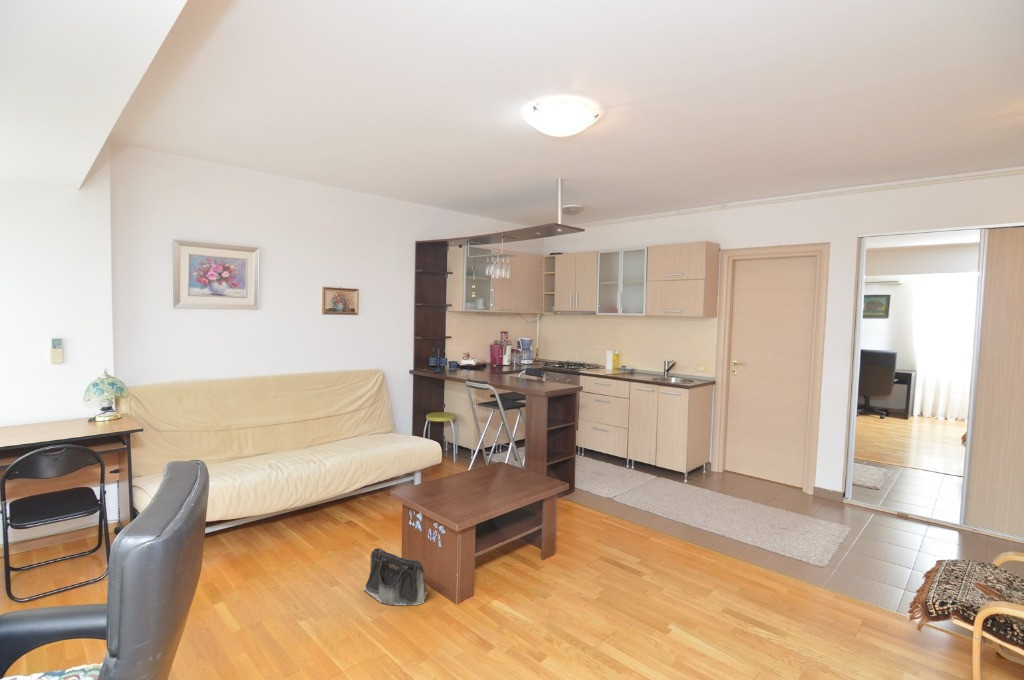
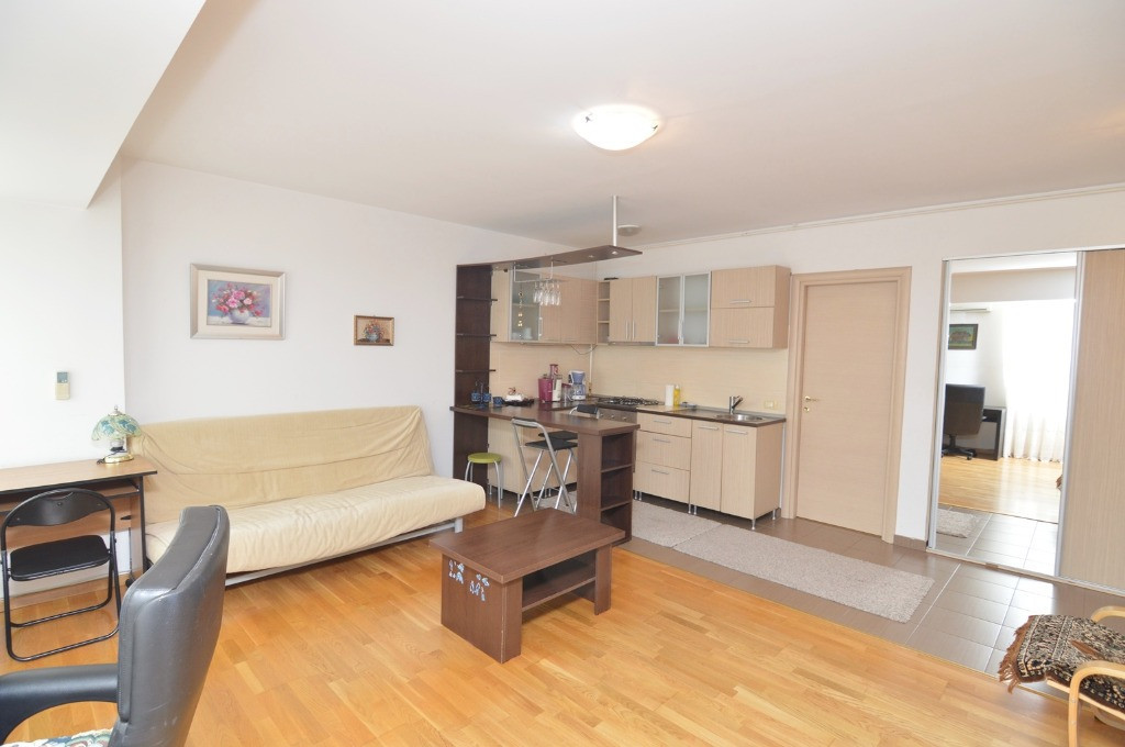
- saddlebag [363,547,428,607]
